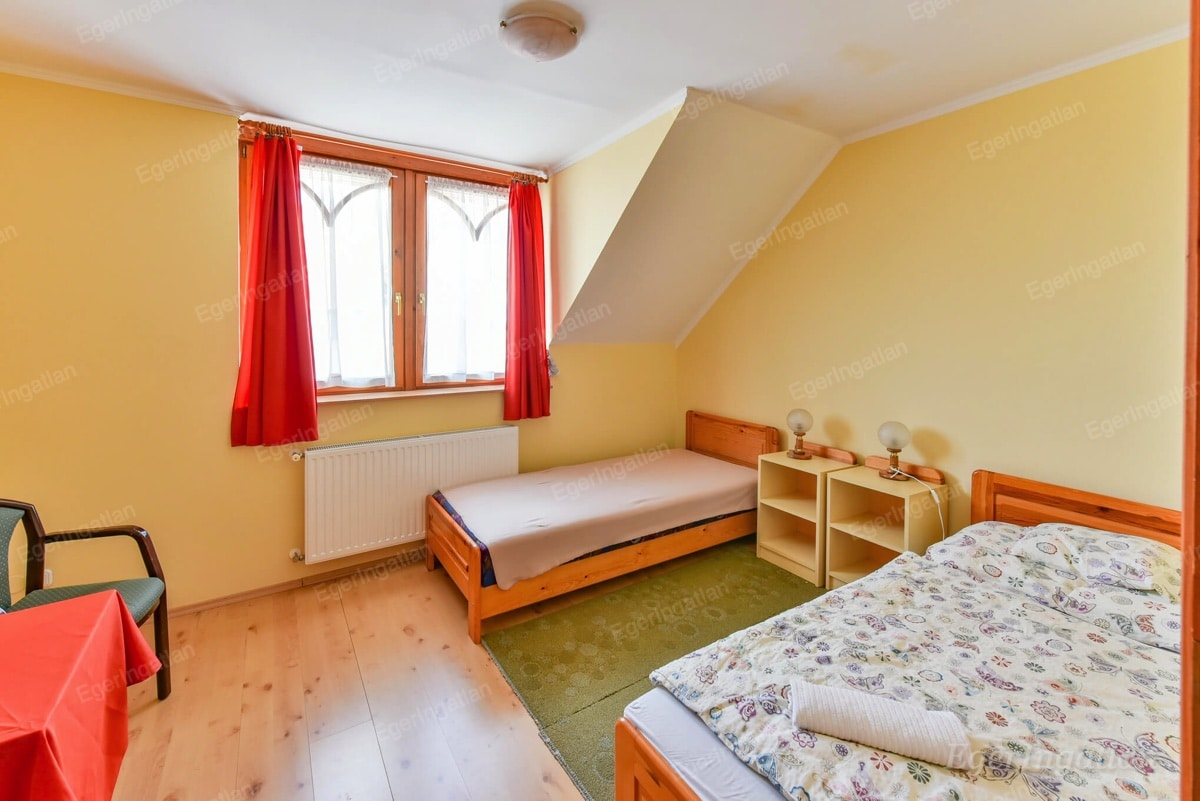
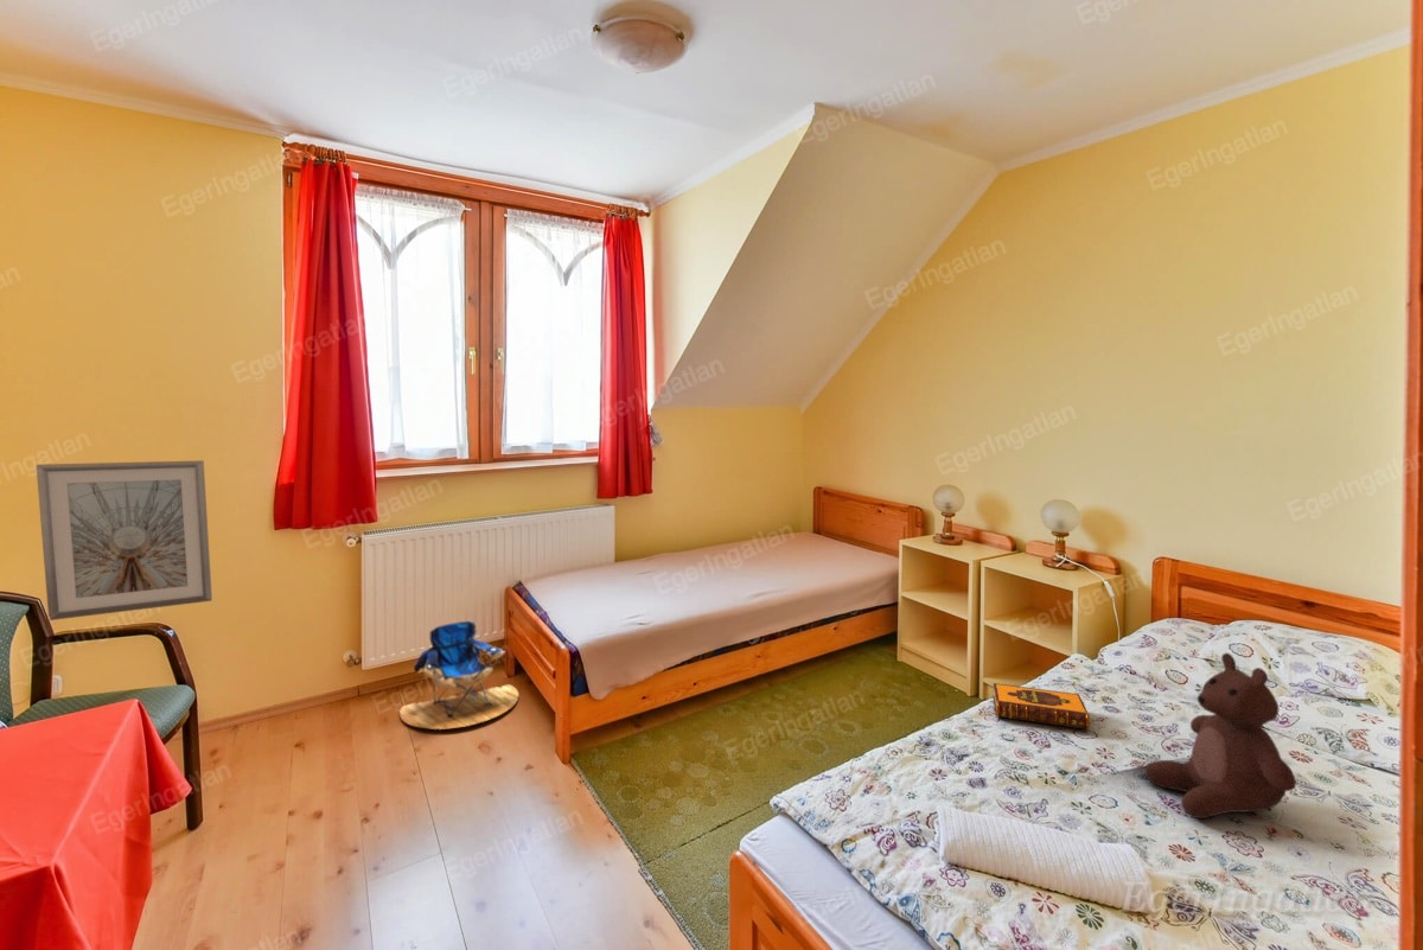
+ teddy bear [1143,652,1297,820]
+ hardback book [991,682,1091,731]
+ folding chair [398,620,519,731]
+ picture frame [36,459,213,621]
